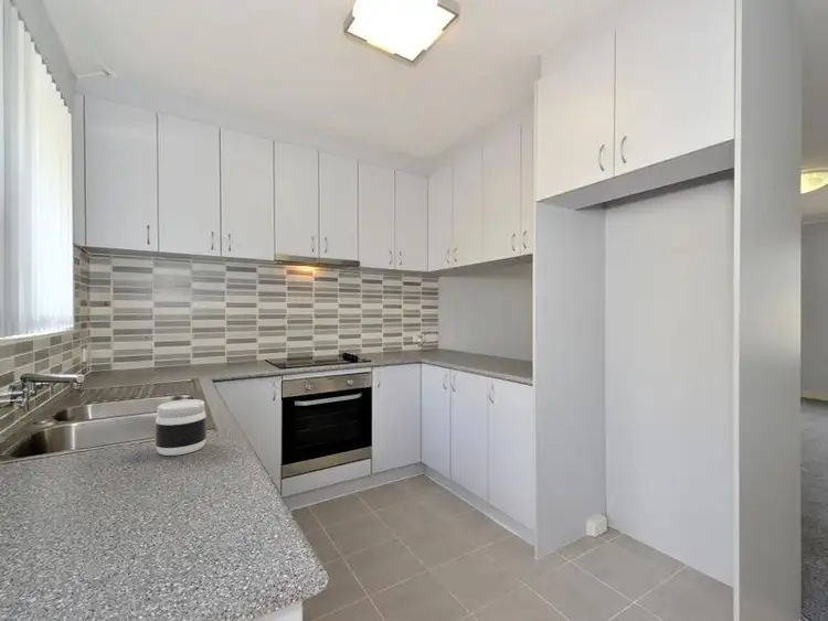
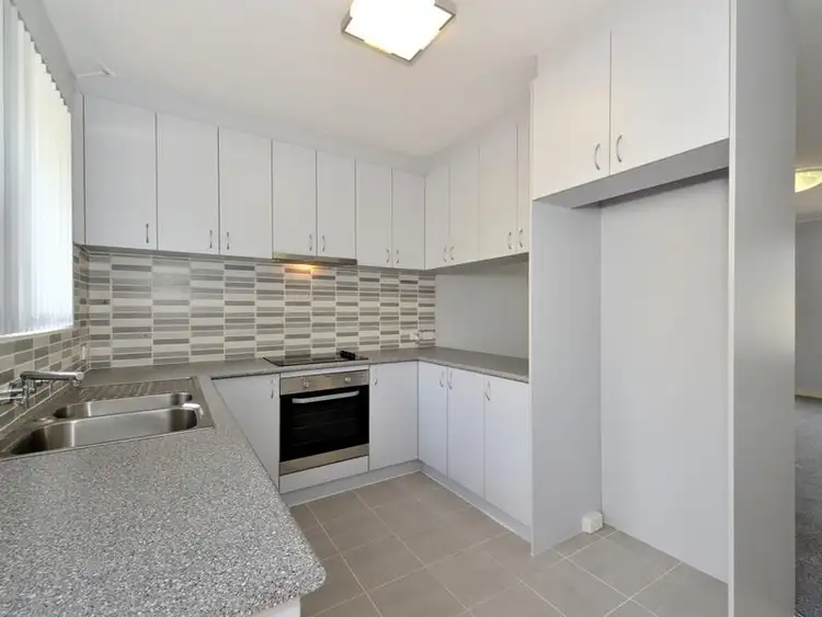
- jar [153,398,208,457]
